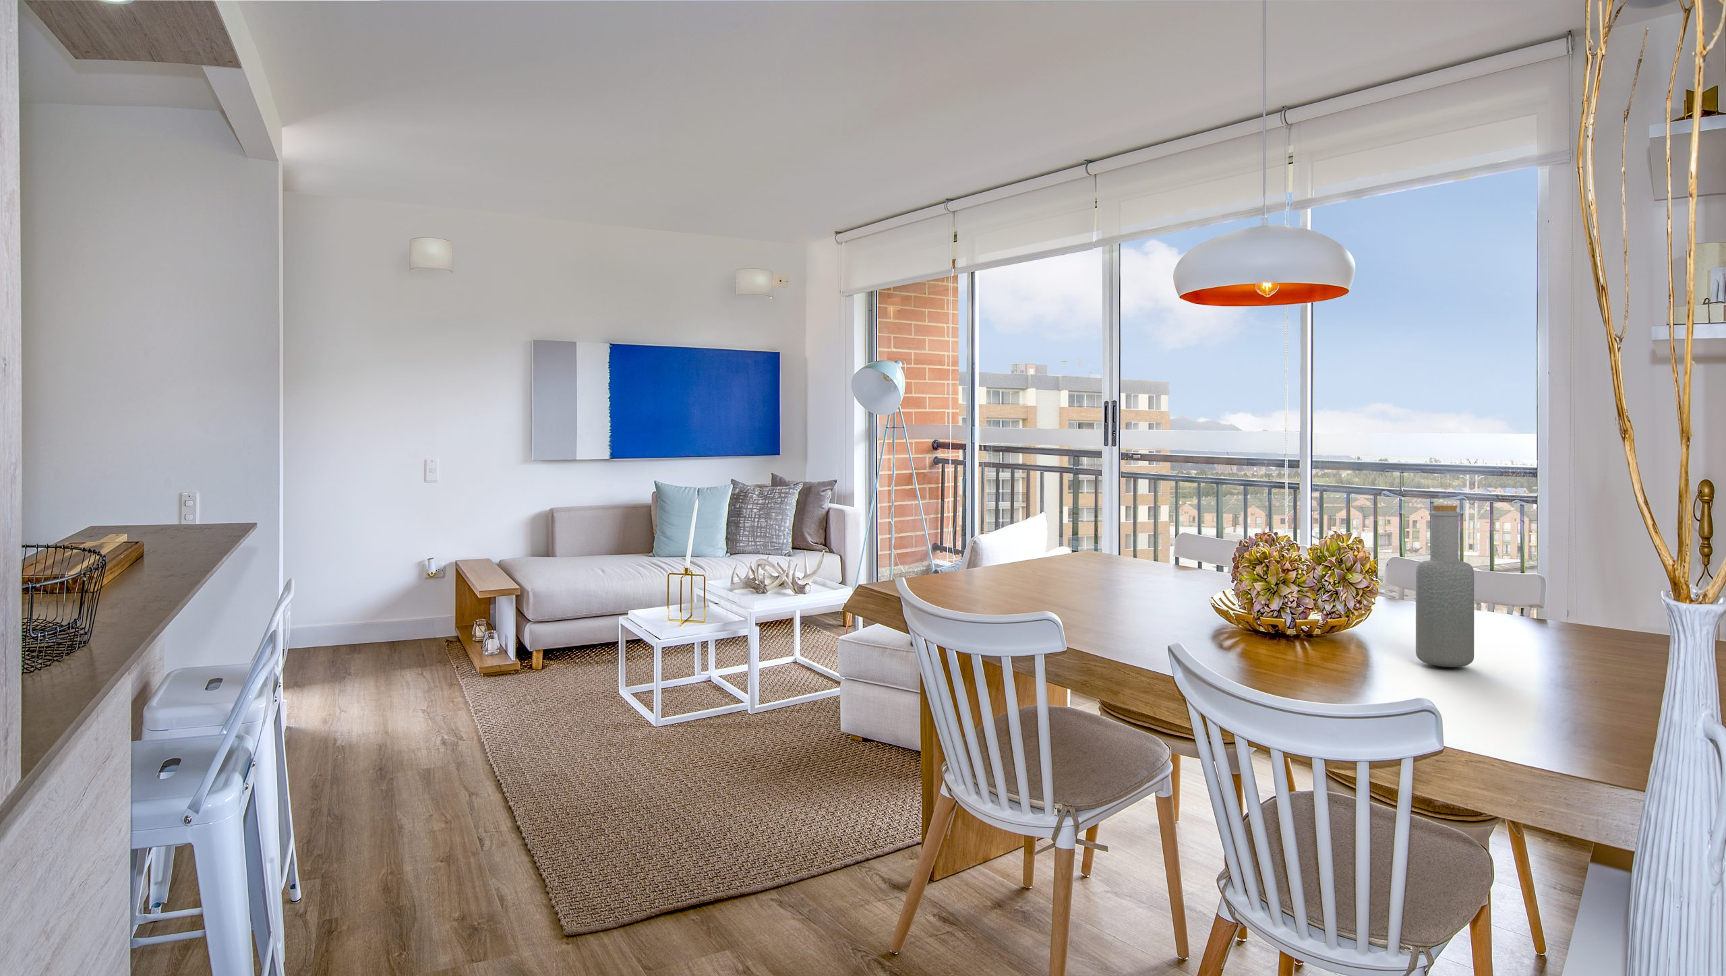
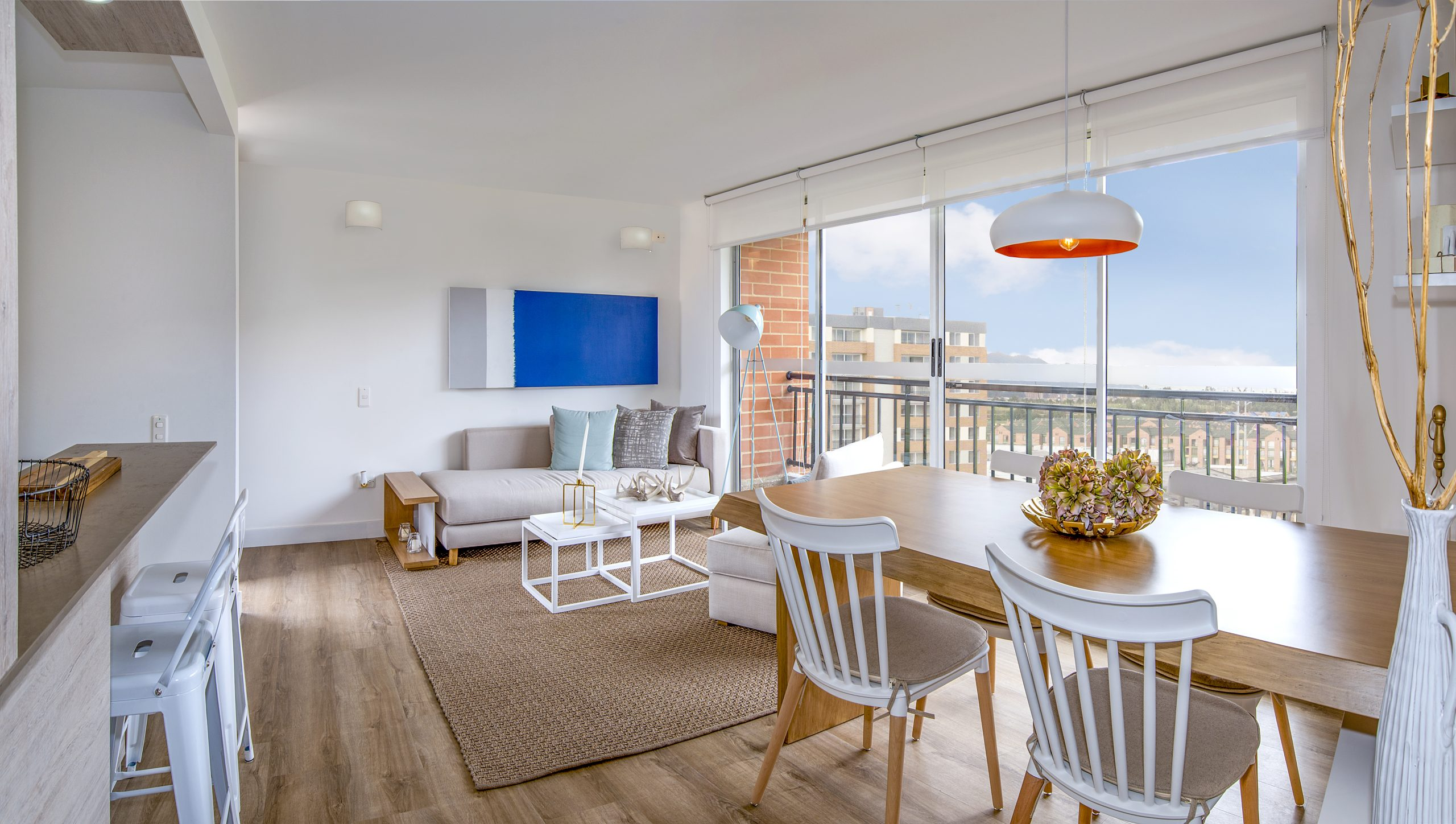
- bottle [1415,505,1475,668]
